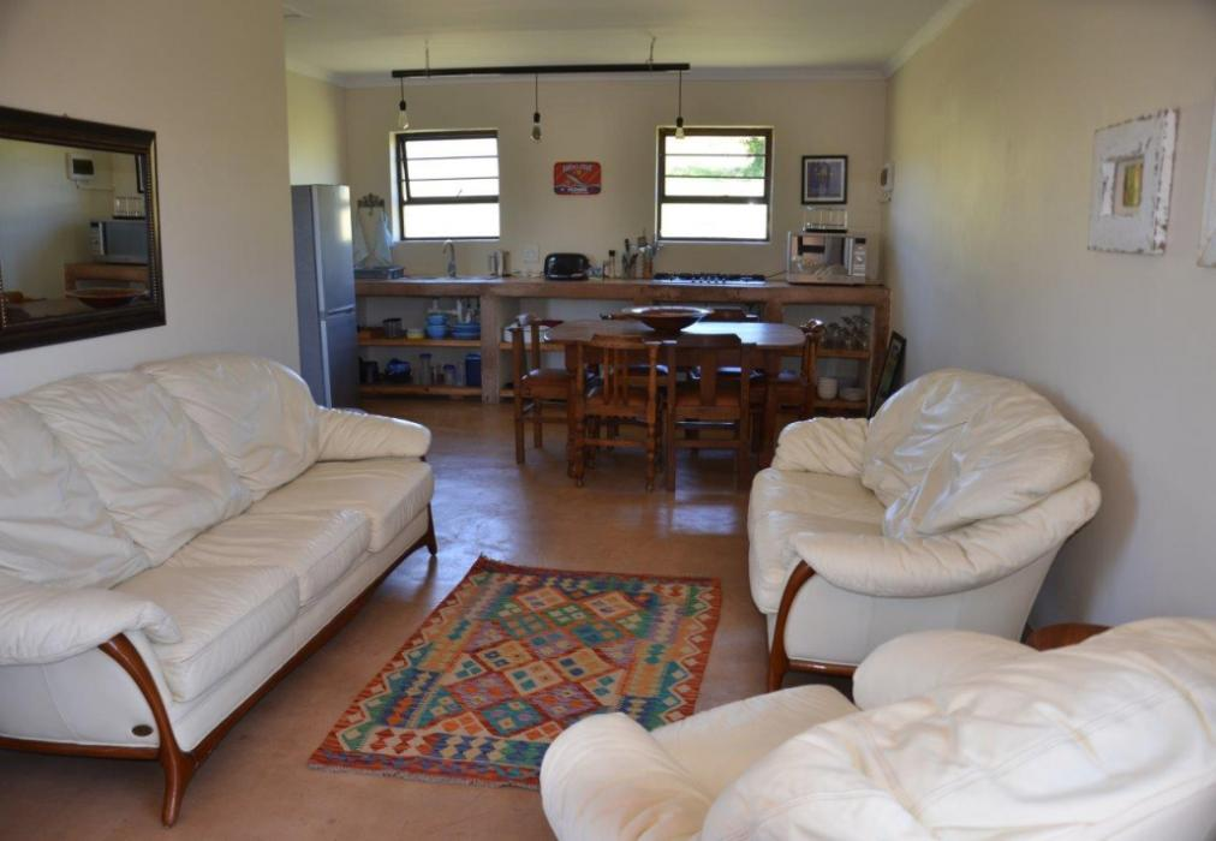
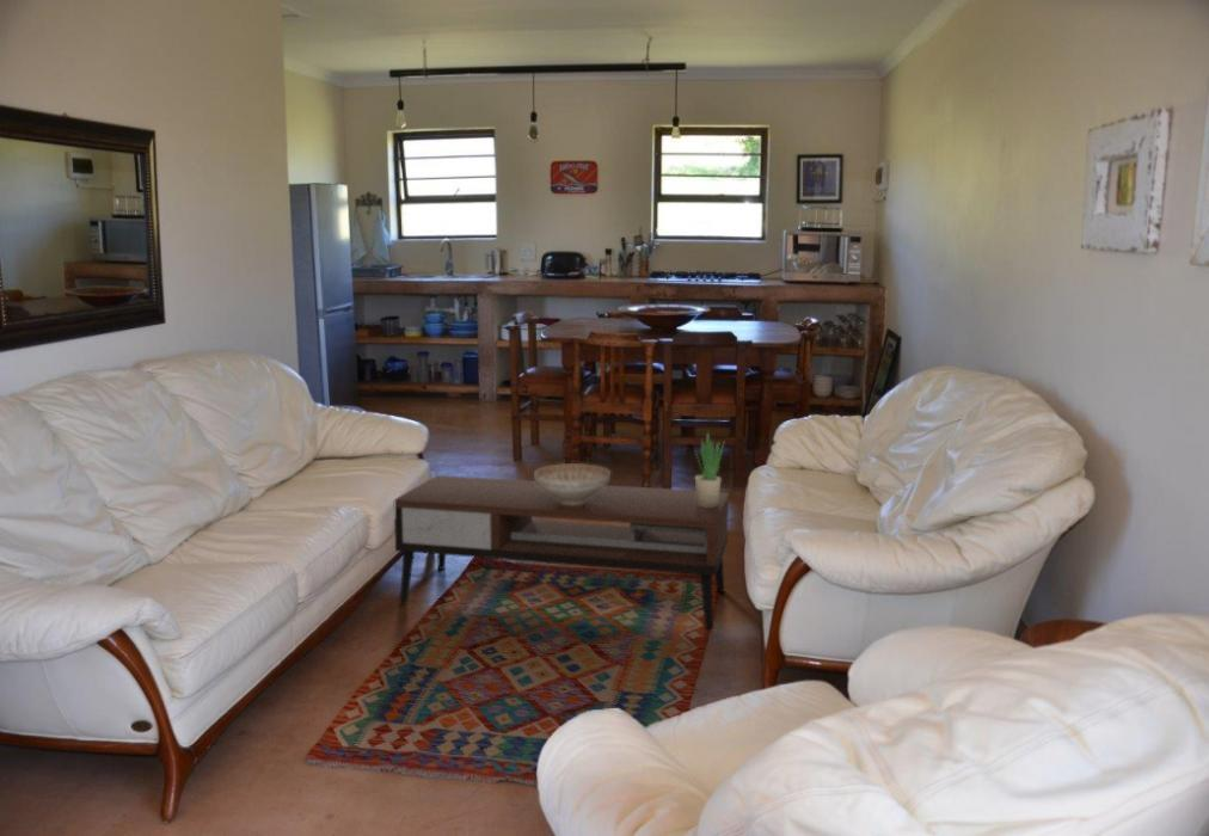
+ potted plant [693,430,725,508]
+ coffee table [393,474,730,631]
+ decorative bowl [533,462,612,505]
